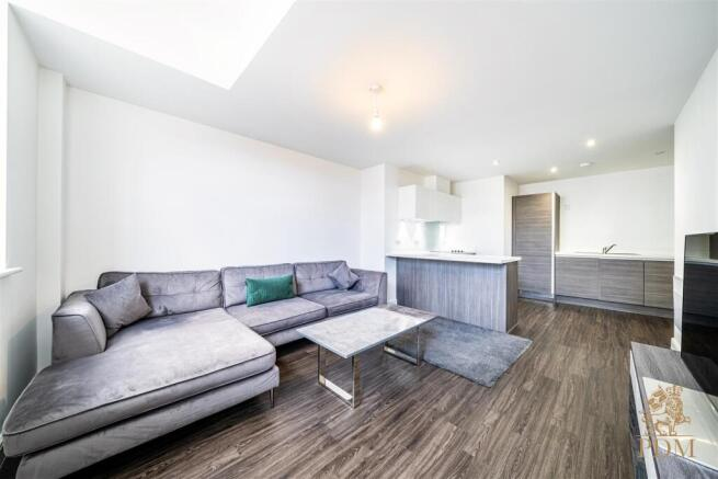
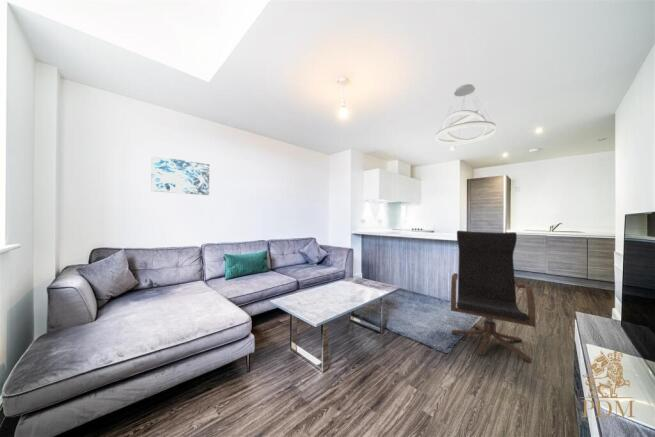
+ pendant light [435,83,497,146]
+ lounge chair [450,230,537,363]
+ wall art [150,155,210,196]
